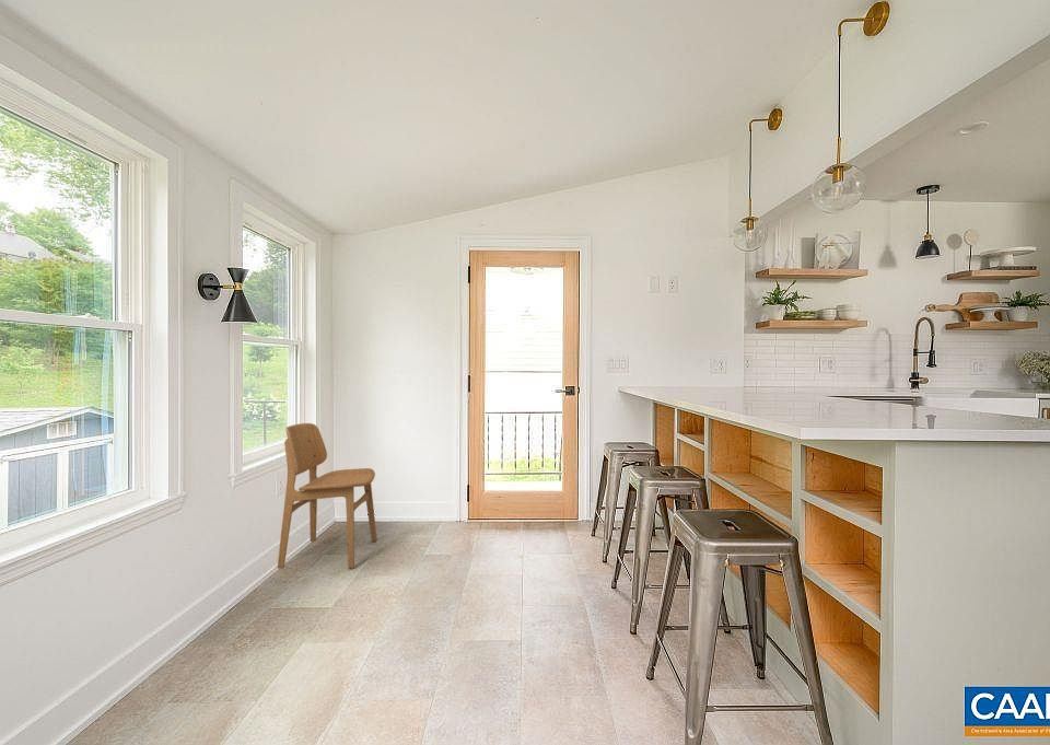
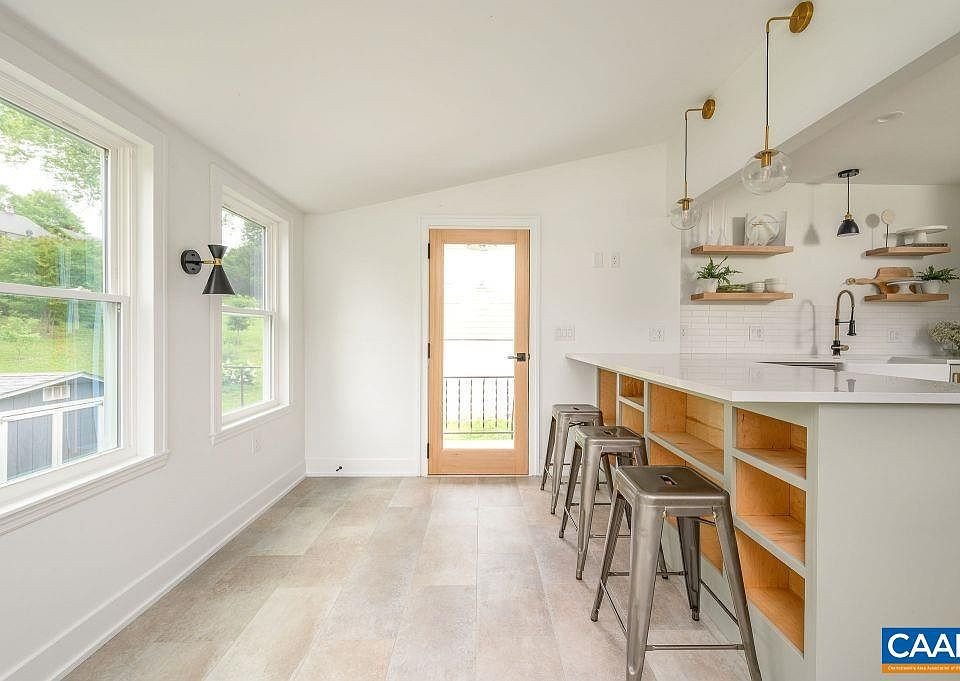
- dining chair [277,422,378,570]
